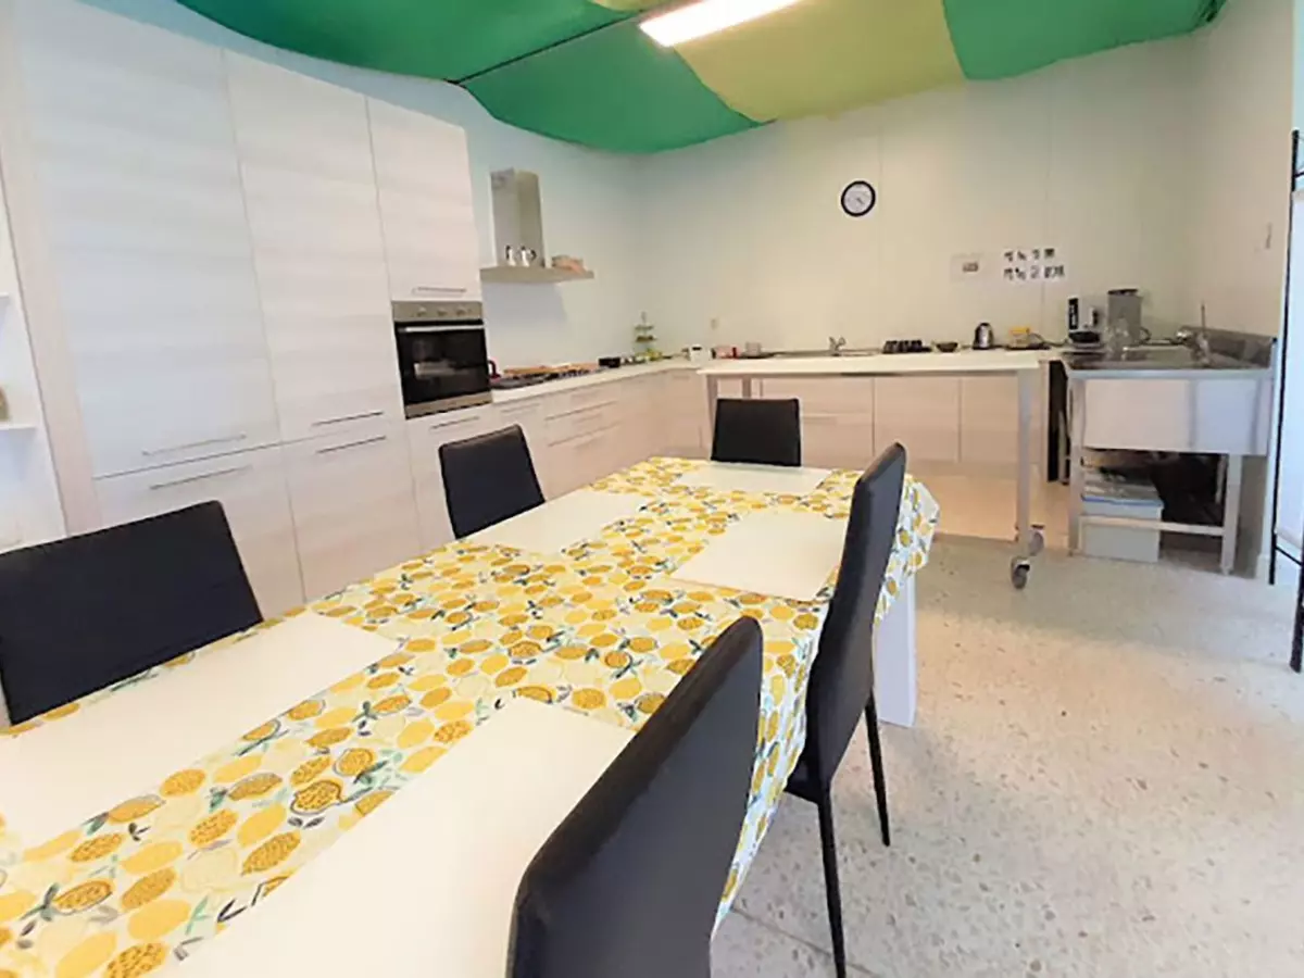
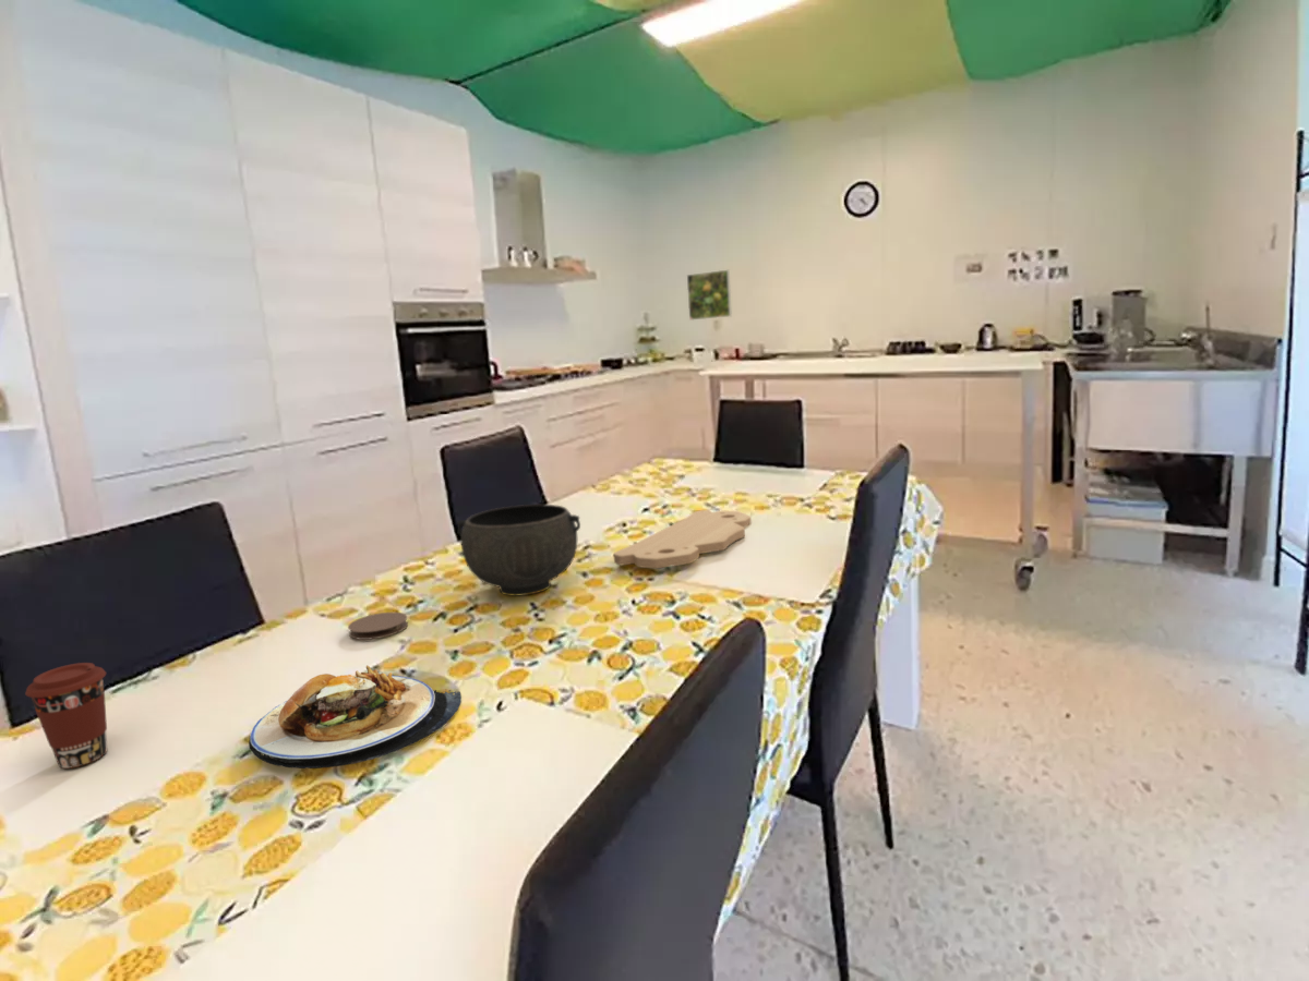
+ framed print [686,269,733,322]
+ cutting board [613,509,752,569]
+ bowl [456,504,581,597]
+ coaster [347,611,409,641]
+ coffee cup [24,662,108,770]
+ plate [248,665,463,770]
